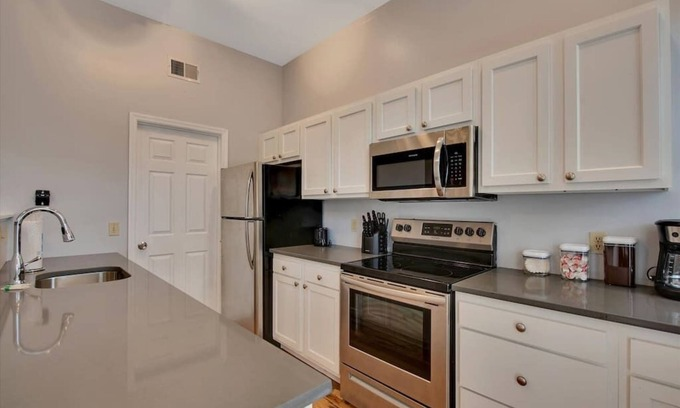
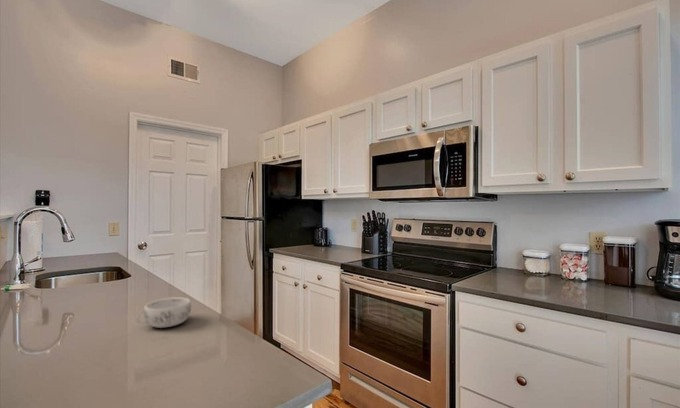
+ decorative bowl [135,296,192,329]
